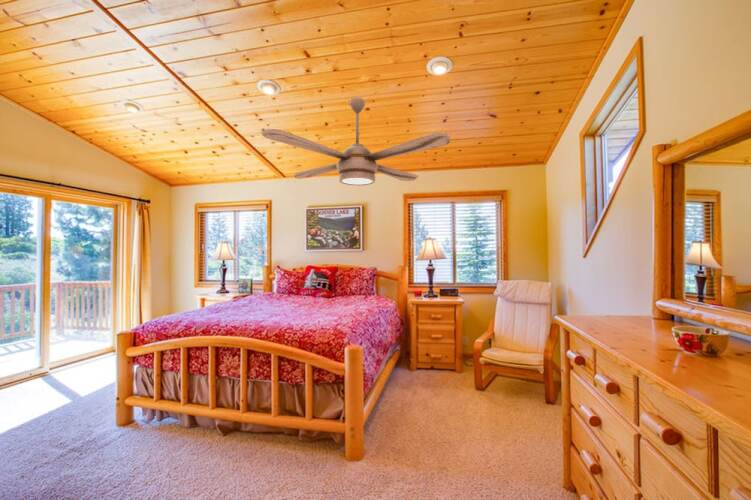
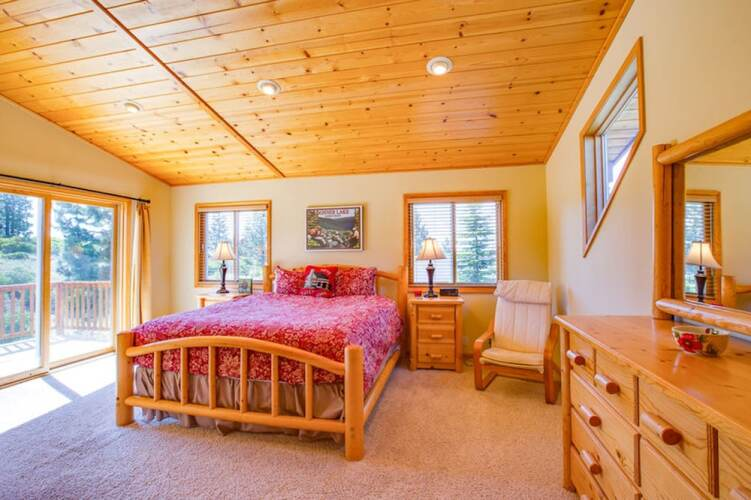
- ceiling fan [261,97,451,186]
